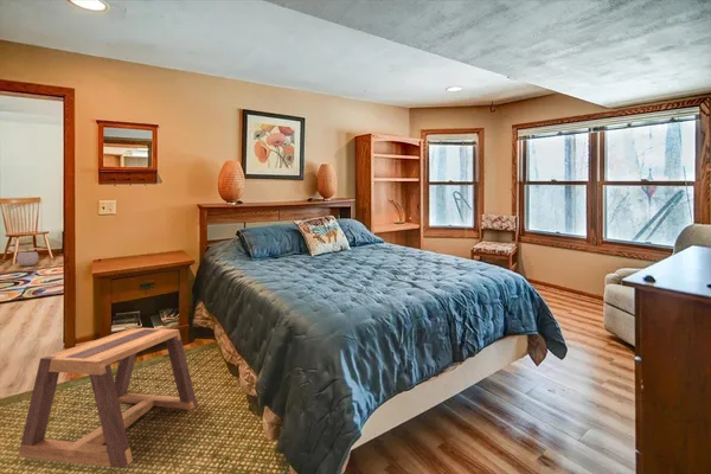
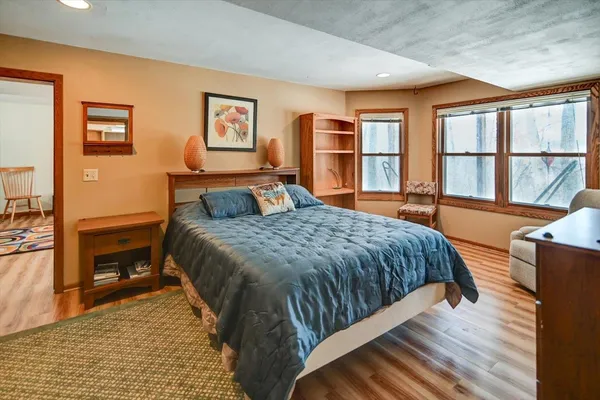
- stool [17,326,198,469]
- plant pot [15,246,39,267]
